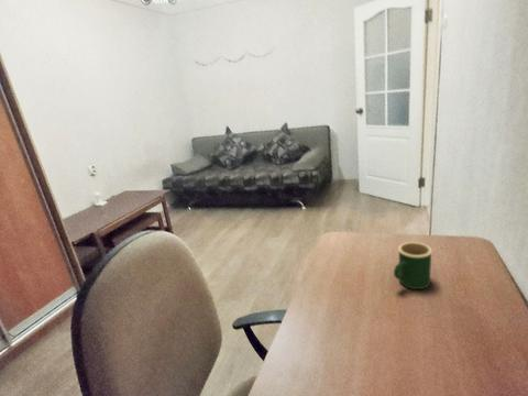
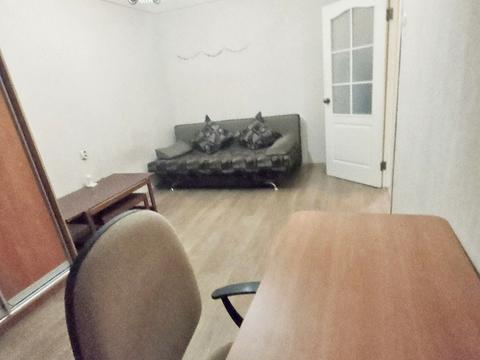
- mug [393,241,433,290]
